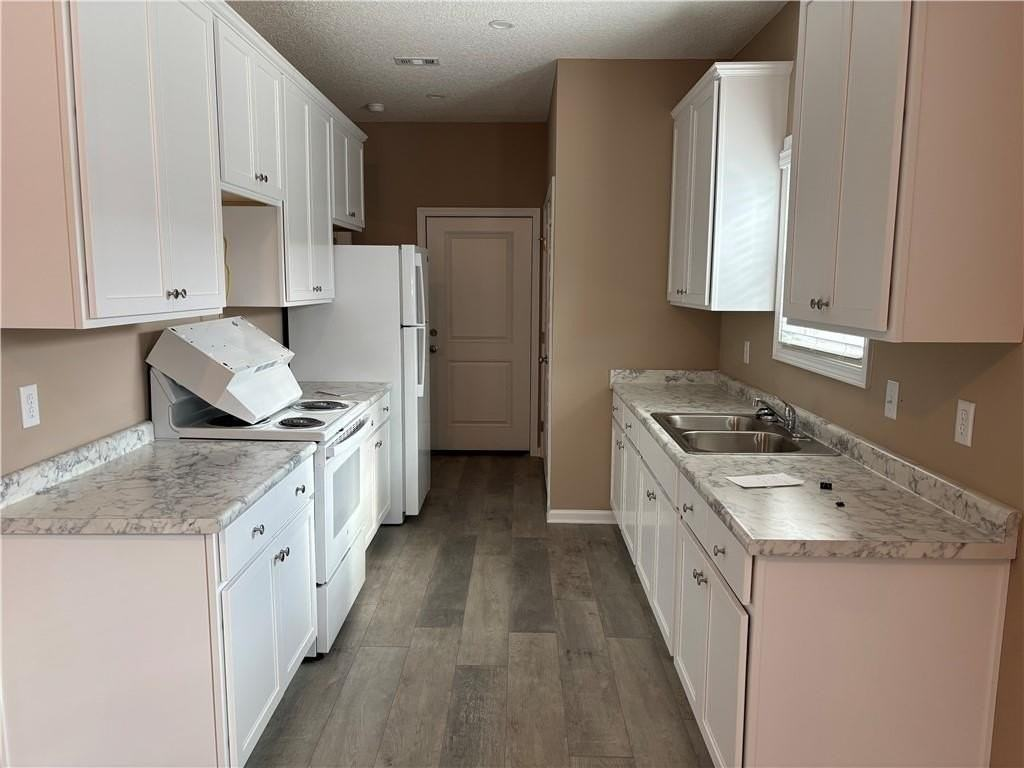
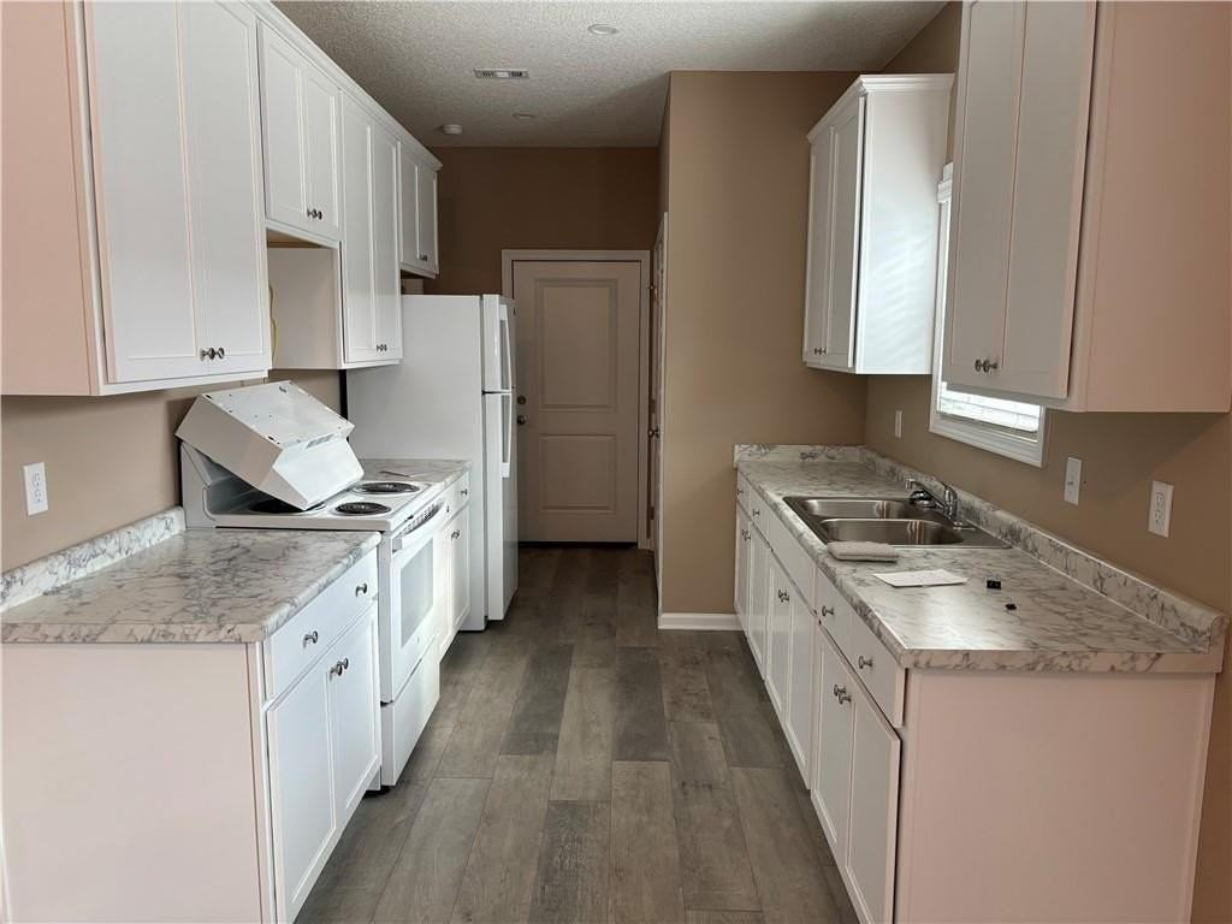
+ washcloth [825,540,901,562]
